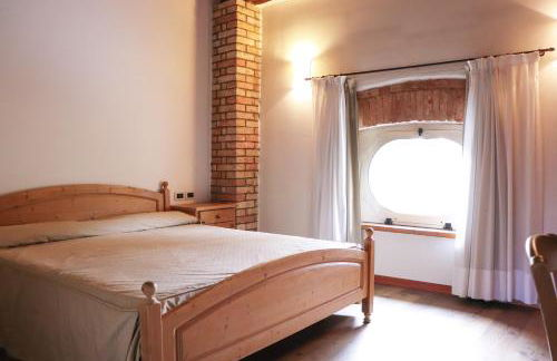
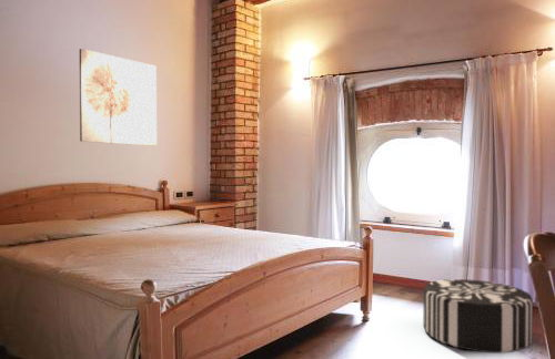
+ pouf [422,278,534,353]
+ wall art [79,48,158,146]
